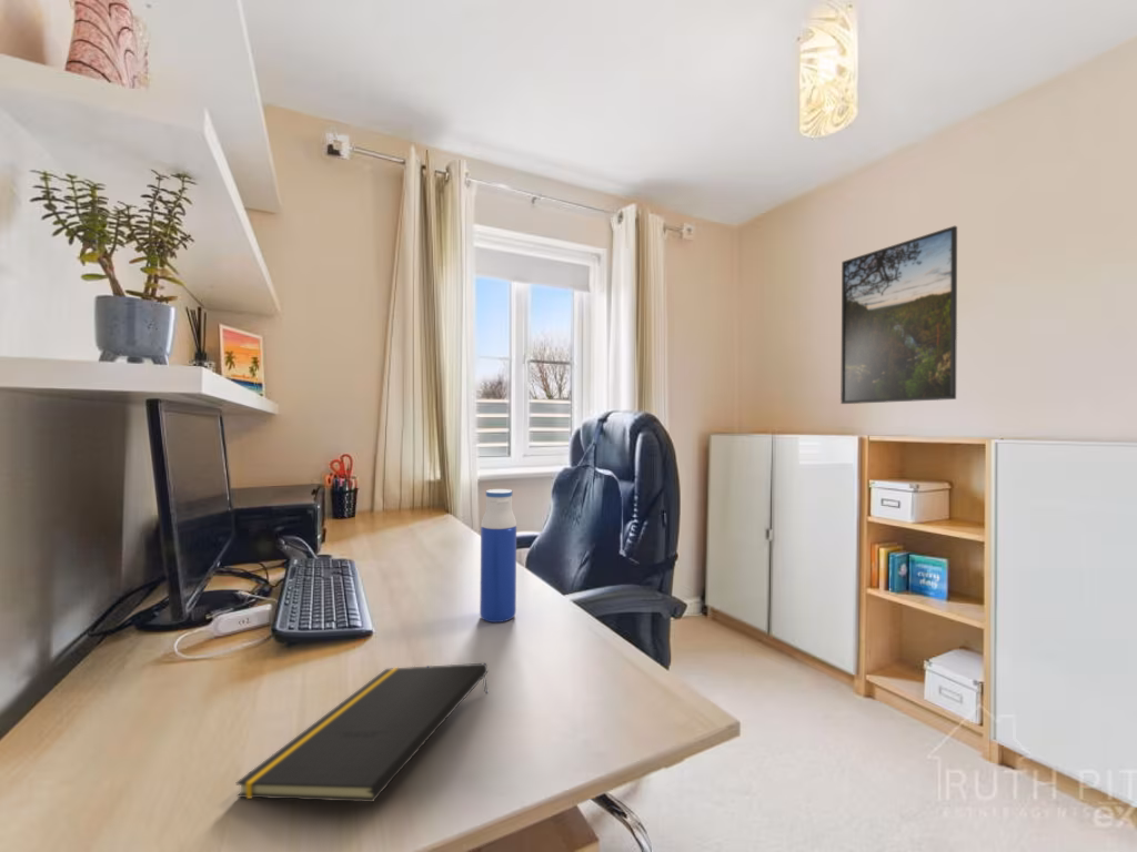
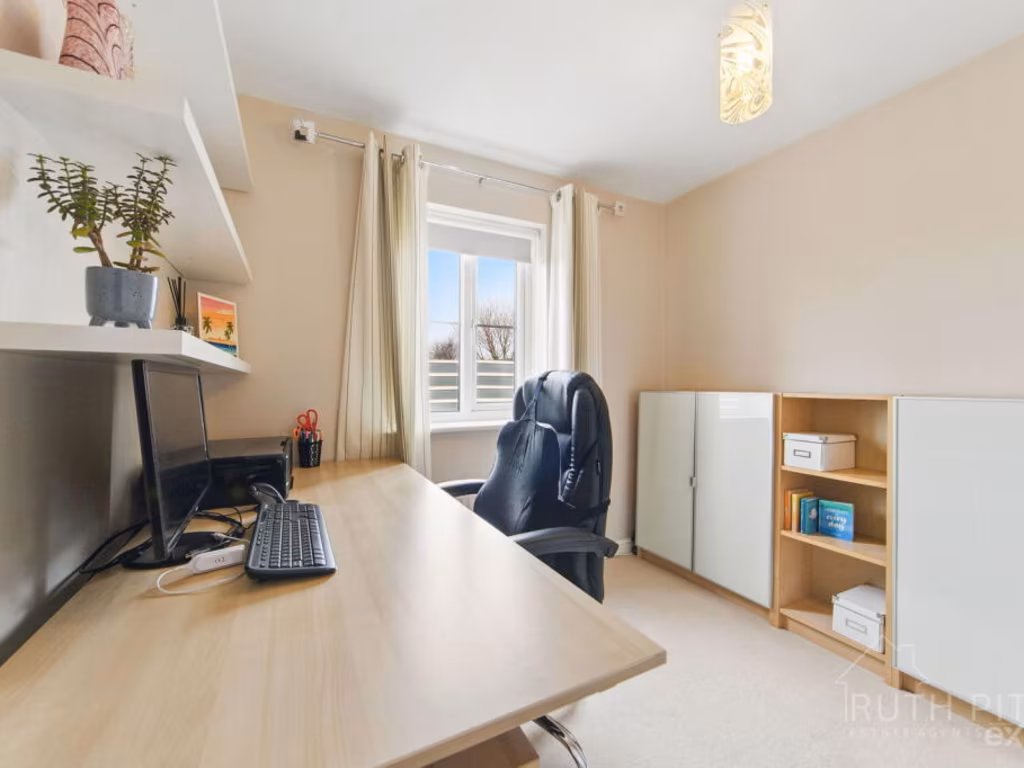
- notepad [234,662,490,803]
- water bottle [479,488,517,623]
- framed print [839,225,958,405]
